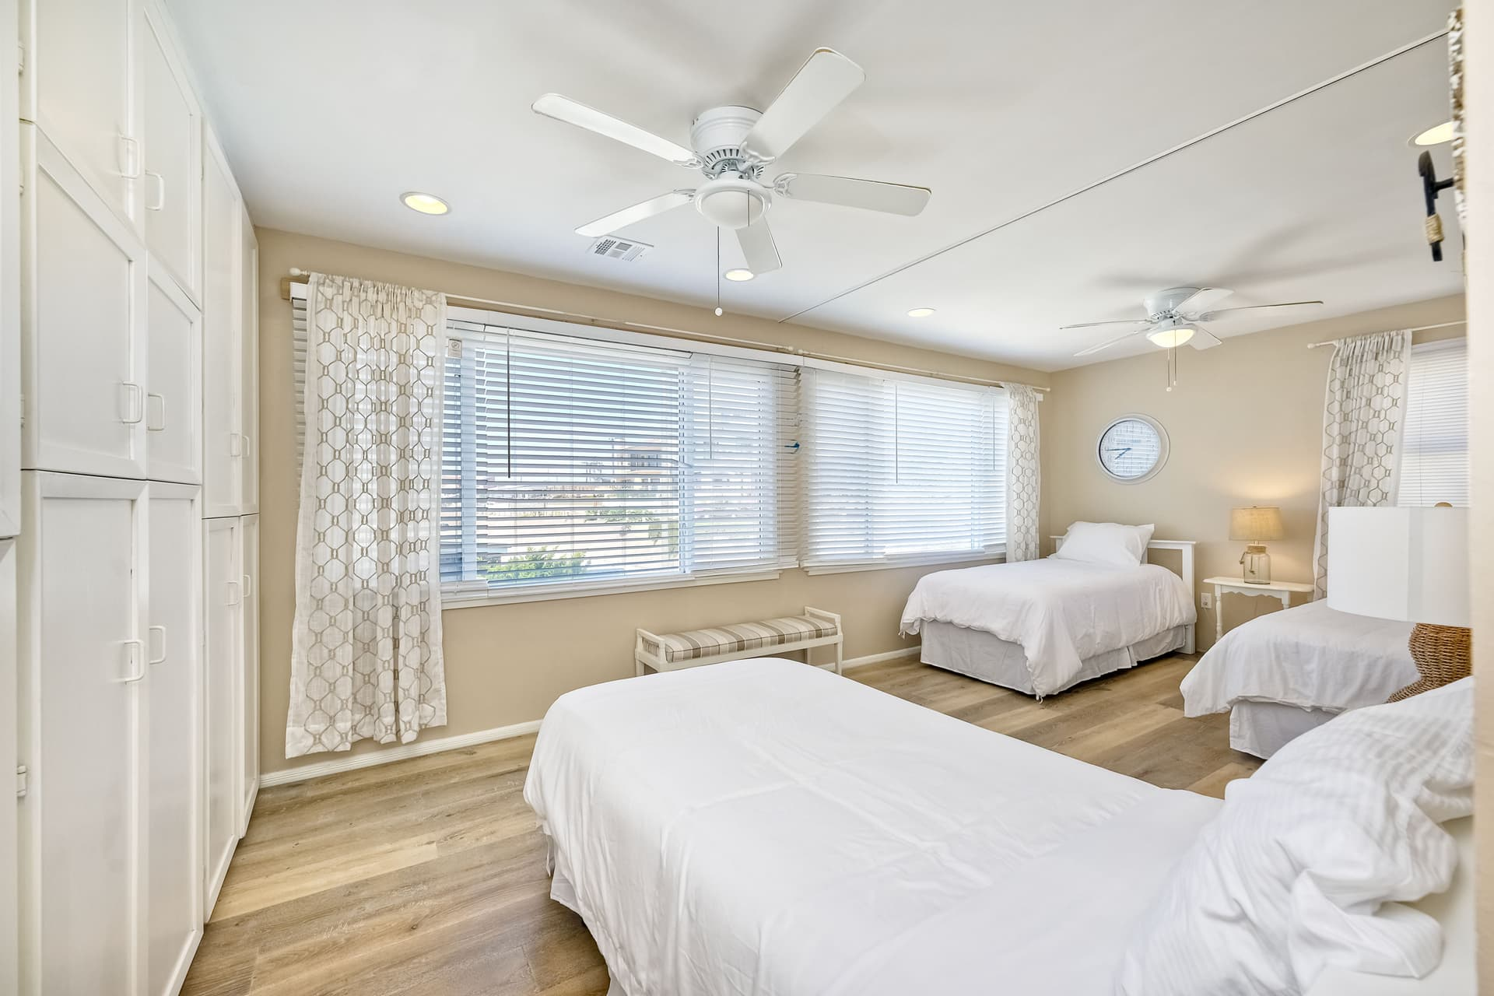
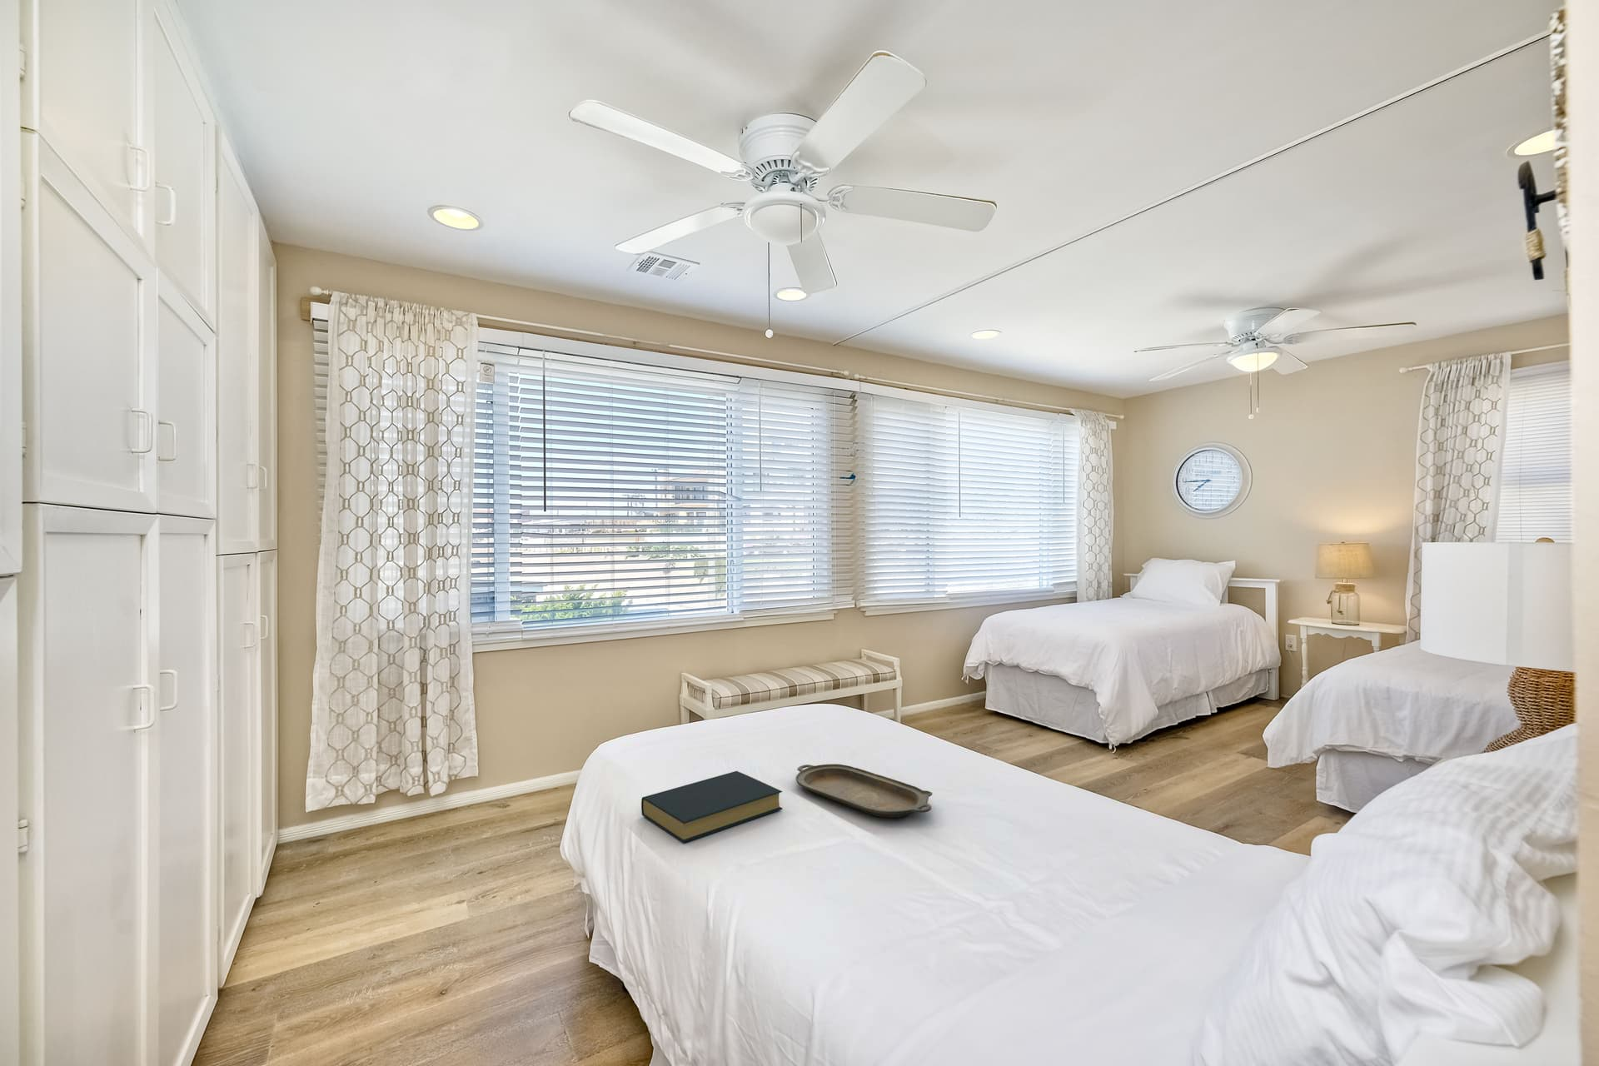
+ serving tray [795,764,933,819]
+ hardback book [640,770,783,844]
